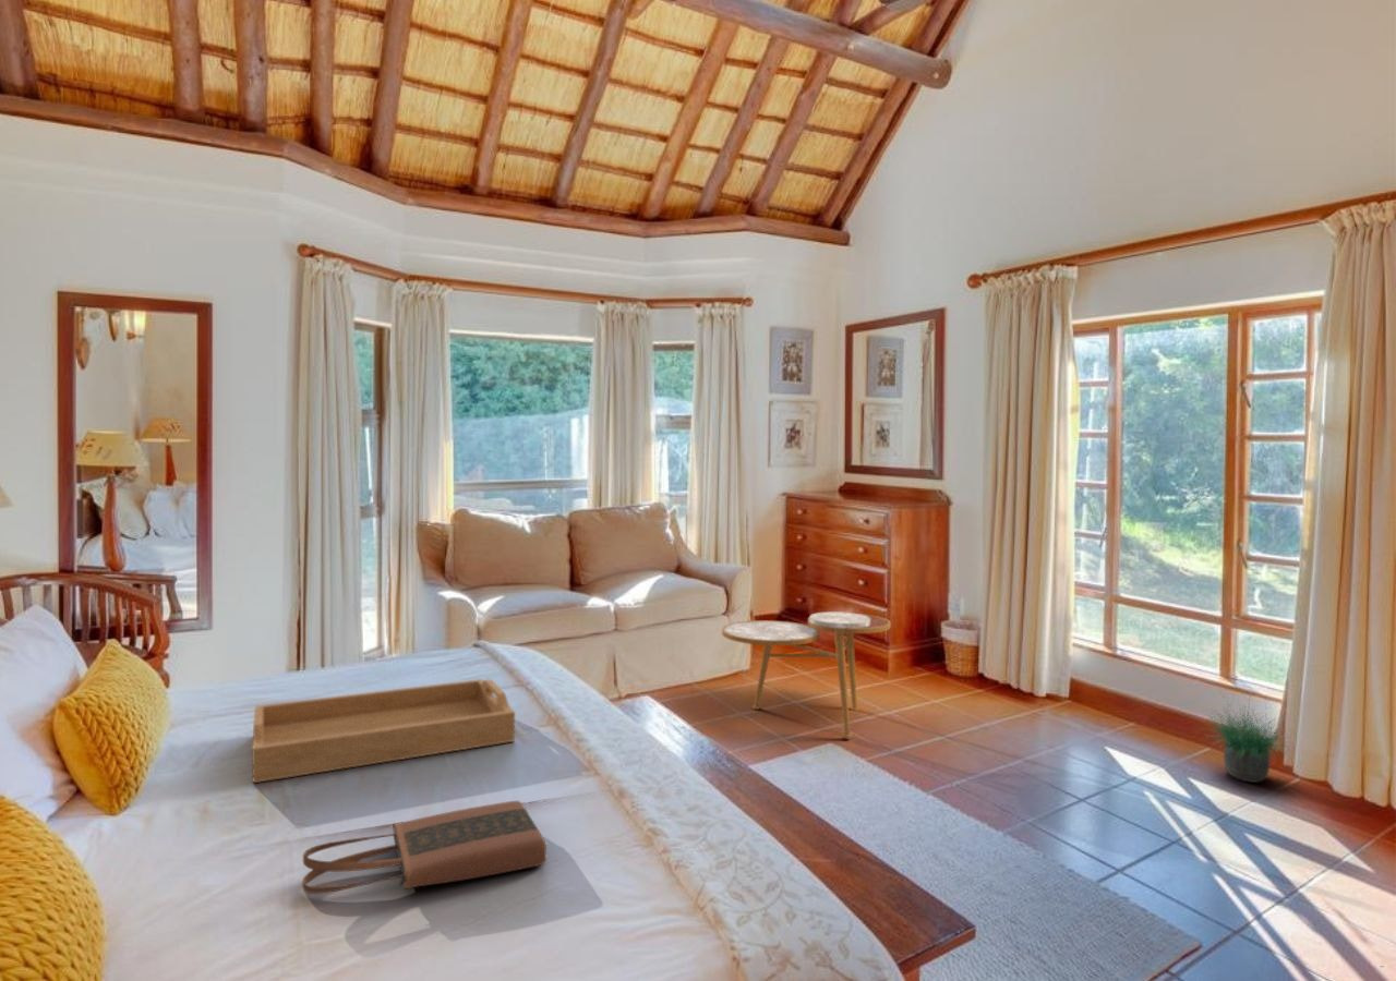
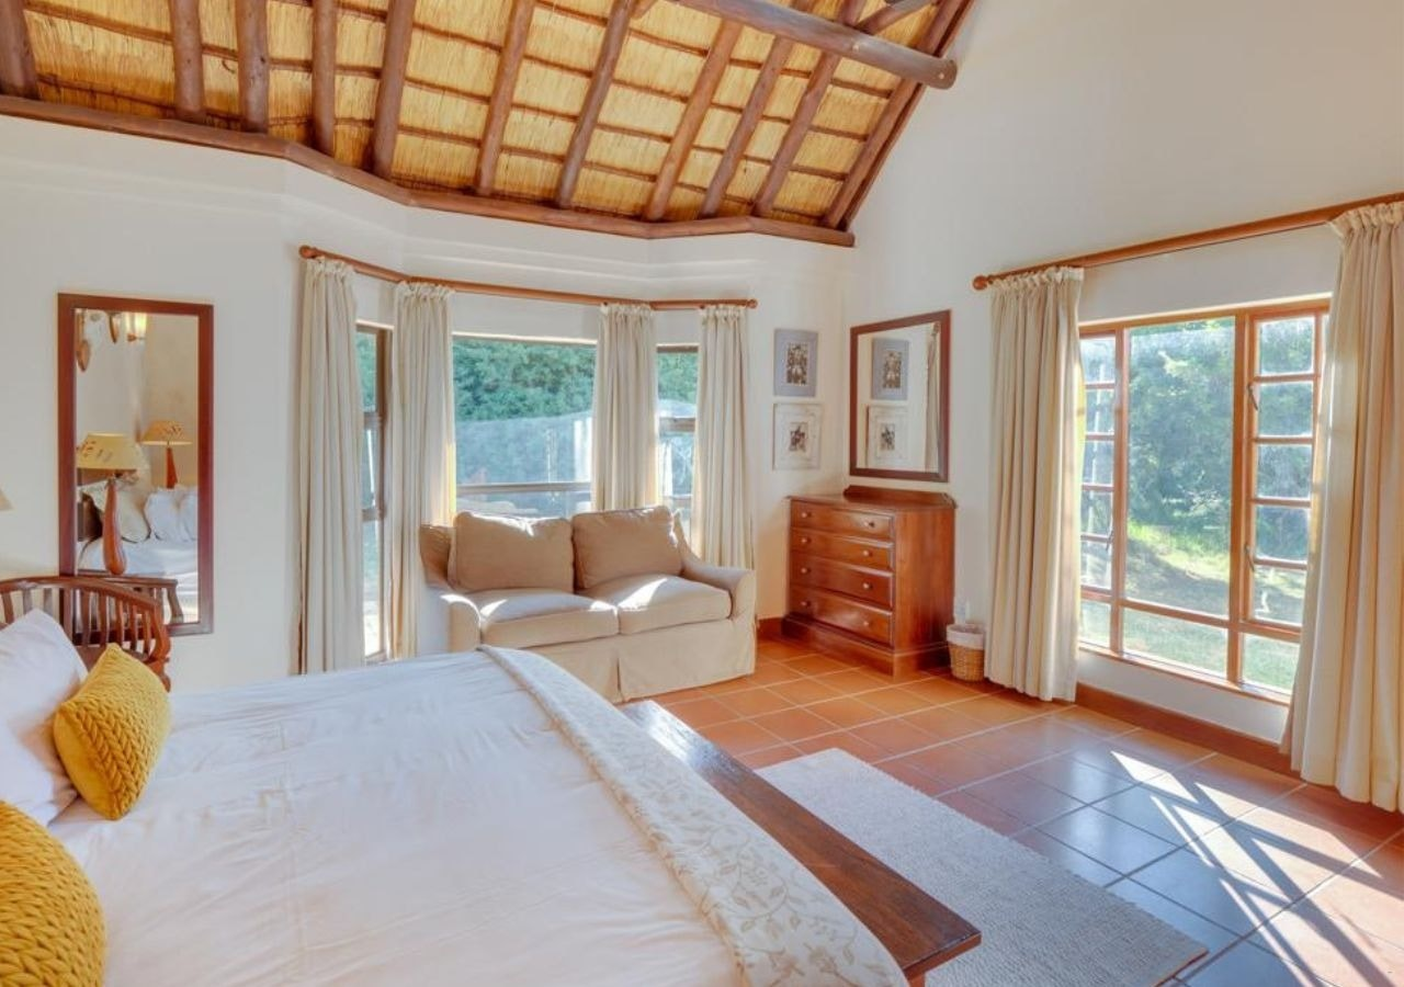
- tote bag [301,800,549,895]
- potted plant [1196,691,1296,784]
- serving tray [251,678,516,784]
- side table [721,611,892,739]
